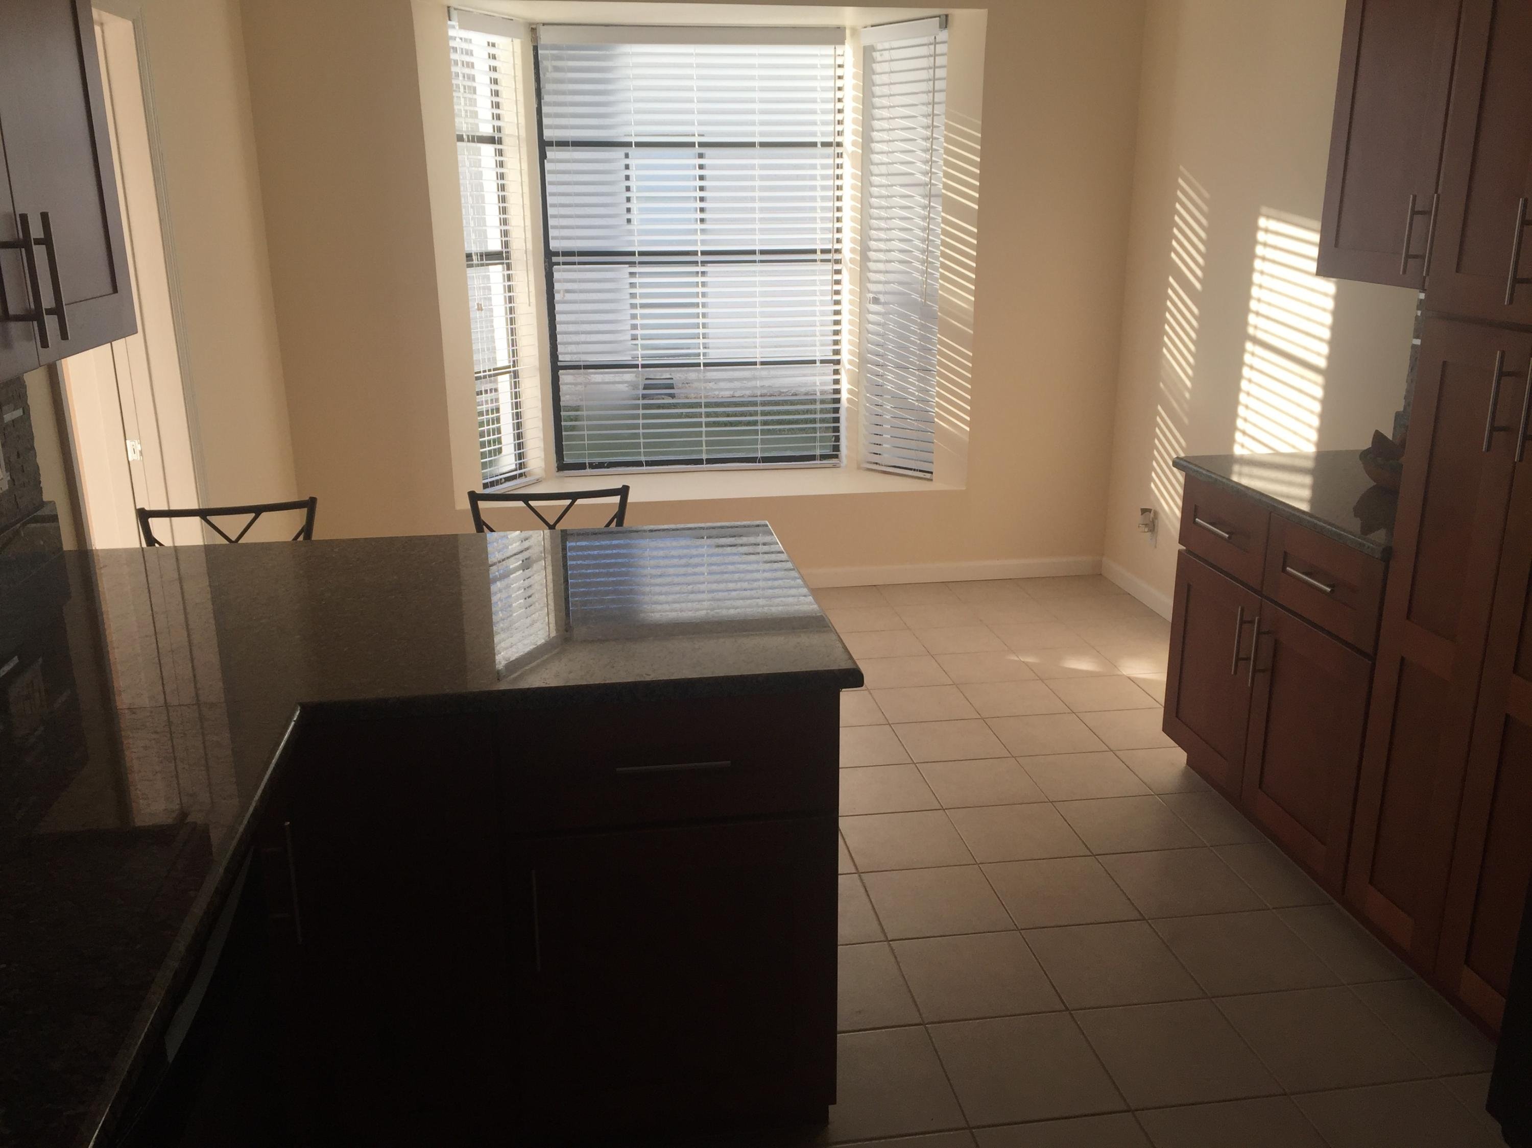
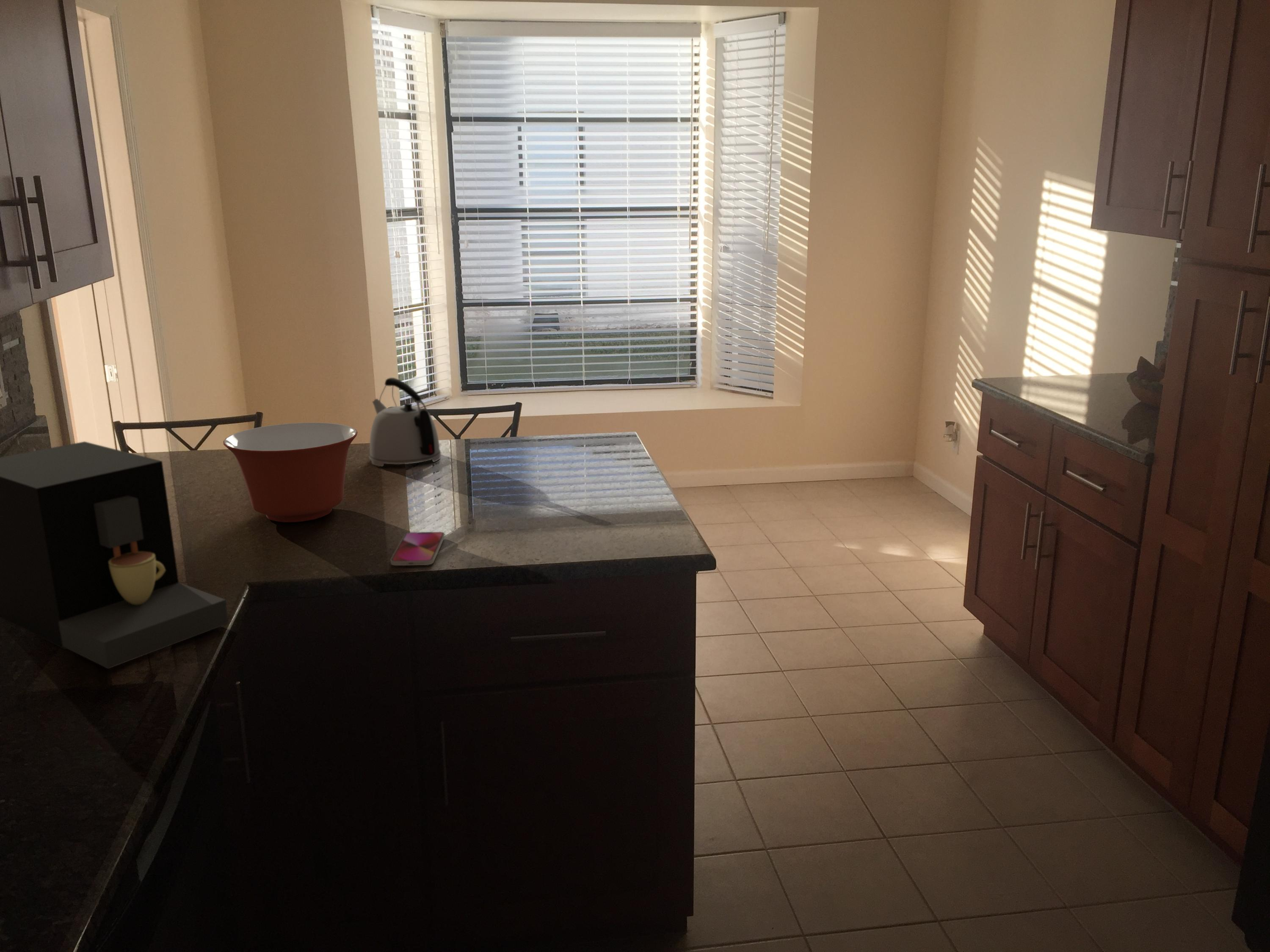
+ kettle [369,377,441,467]
+ smartphone [390,531,445,566]
+ coffee maker [0,441,229,669]
+ mixing bowl [223,422,358,523]
